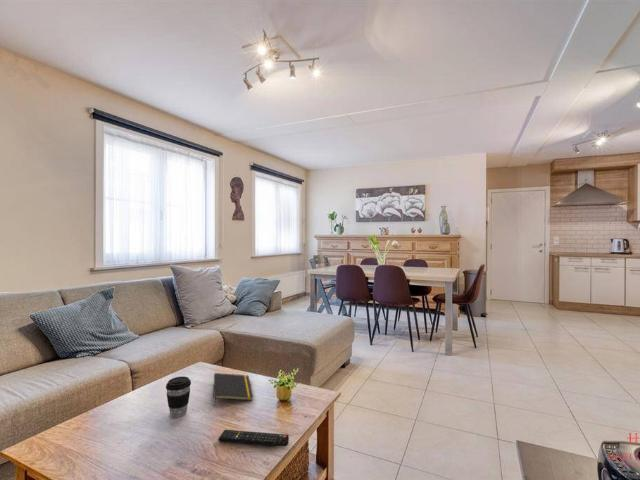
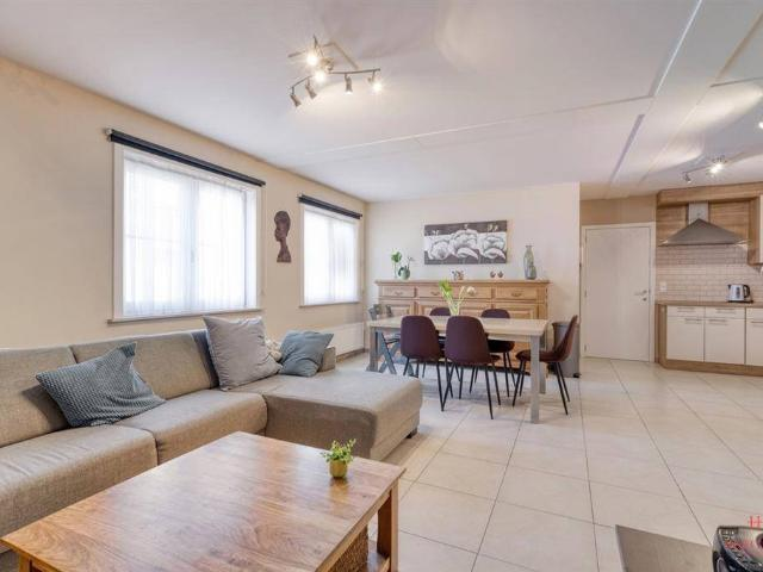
- remote control [217,429,290,447]
- notepad [212,372,254,408]
- coffee cup [165,376,192,418]
